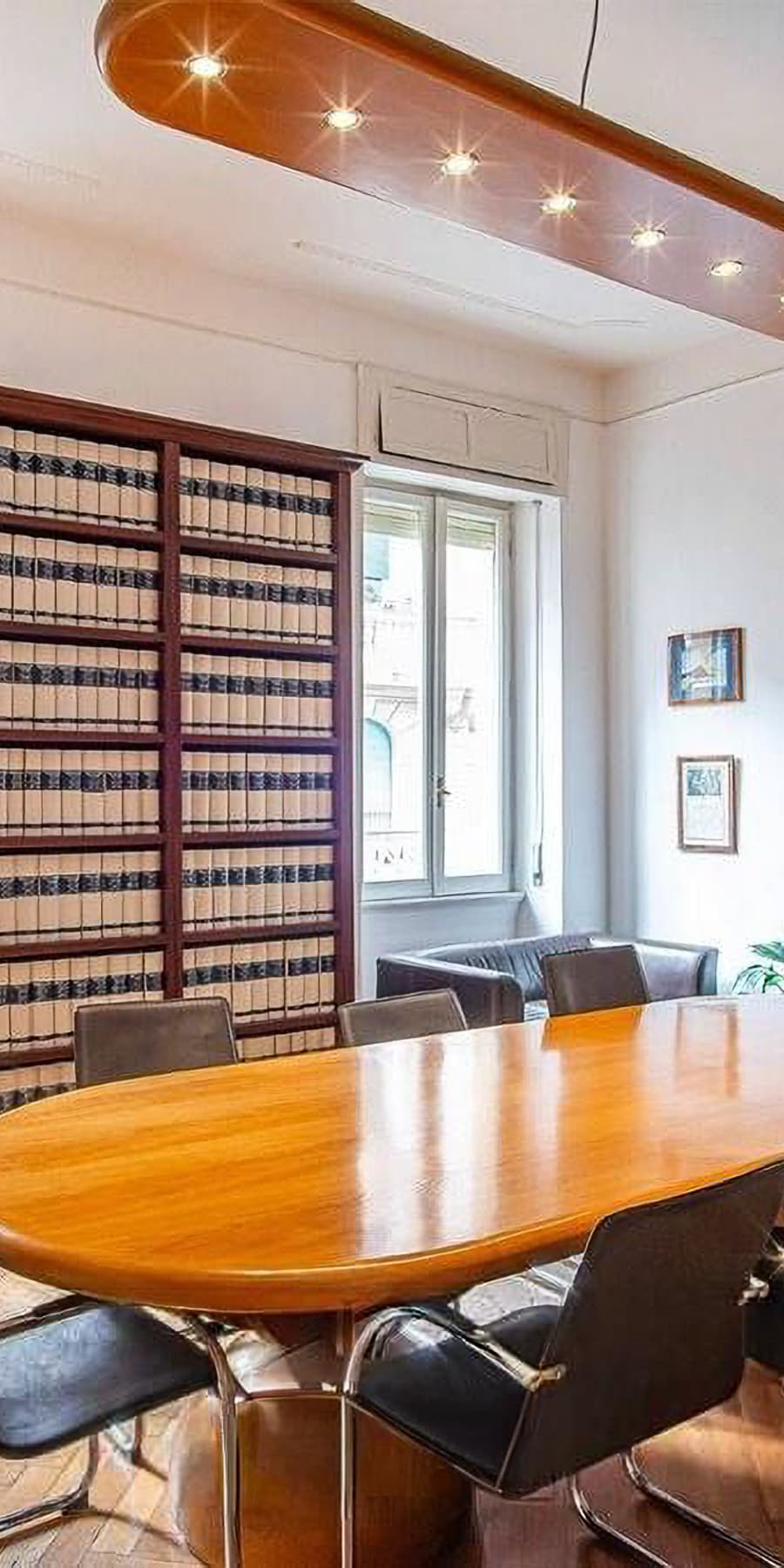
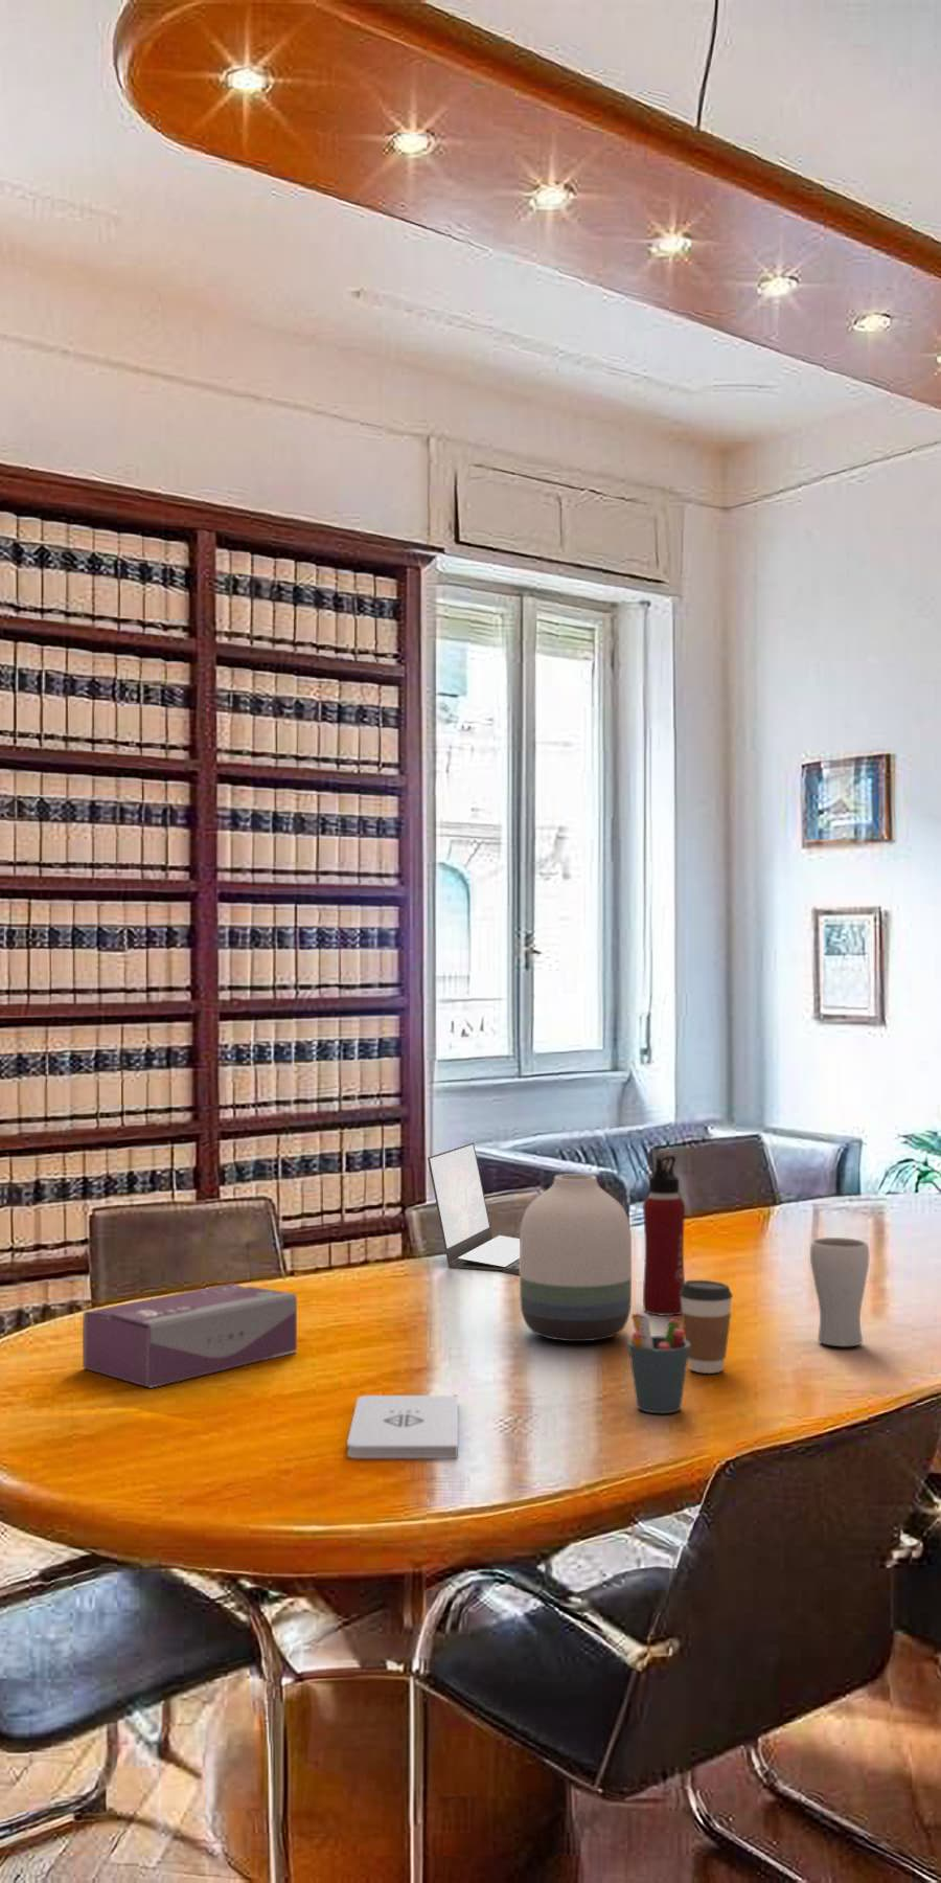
+ pen holder [627,1311,690,1415]
+ laptop [426,1142,520,1277]
+ notepad [346,1394,458,1459]
+ vase [519,1173,633,1343]
+ water bottle [642,1154,685,1317]
+ drinking glass [809,1237,870,1347]
+ tissue box [82,1283,298,1389]
+ coffee cup [679,1279,735,1375]
